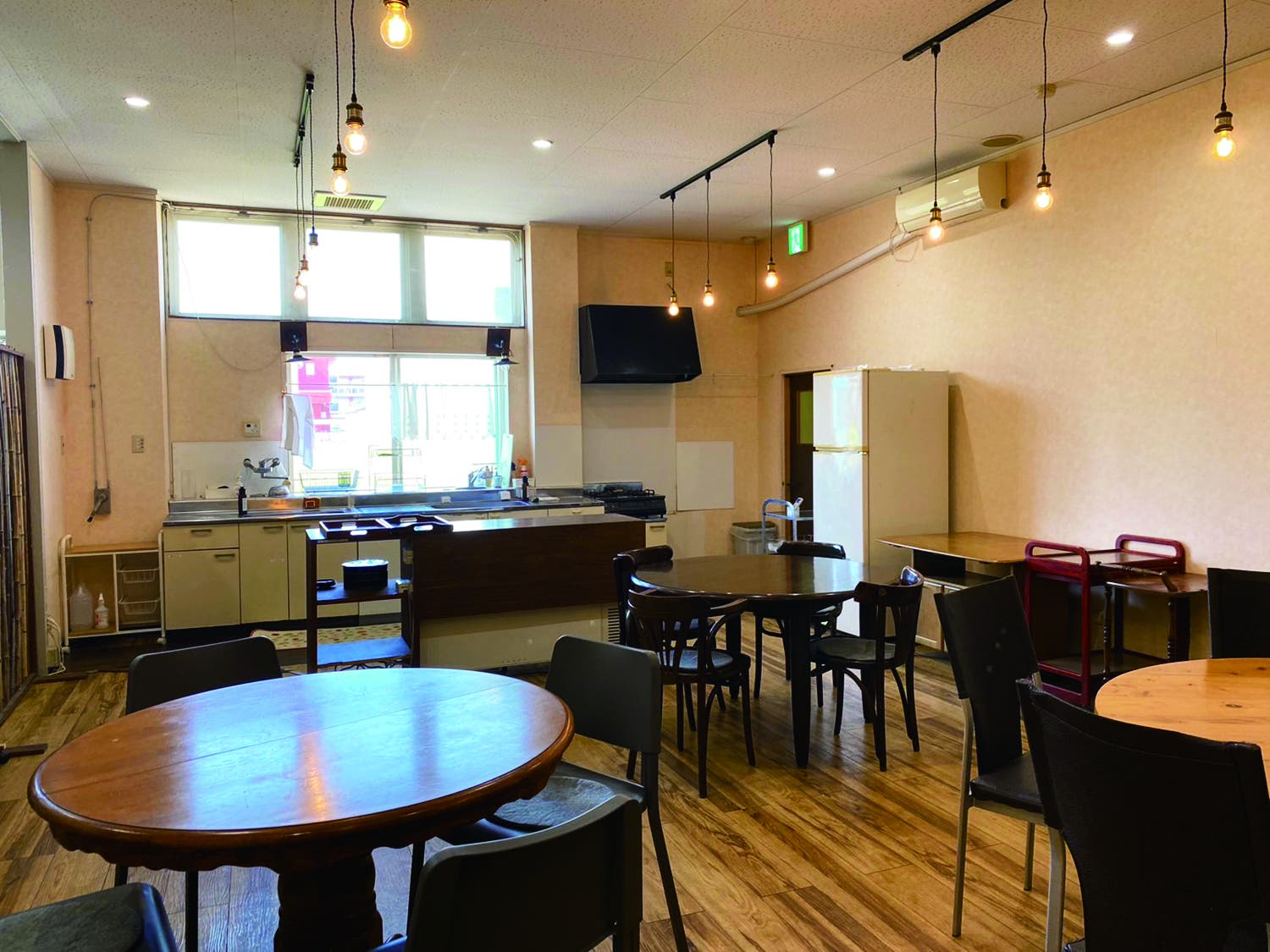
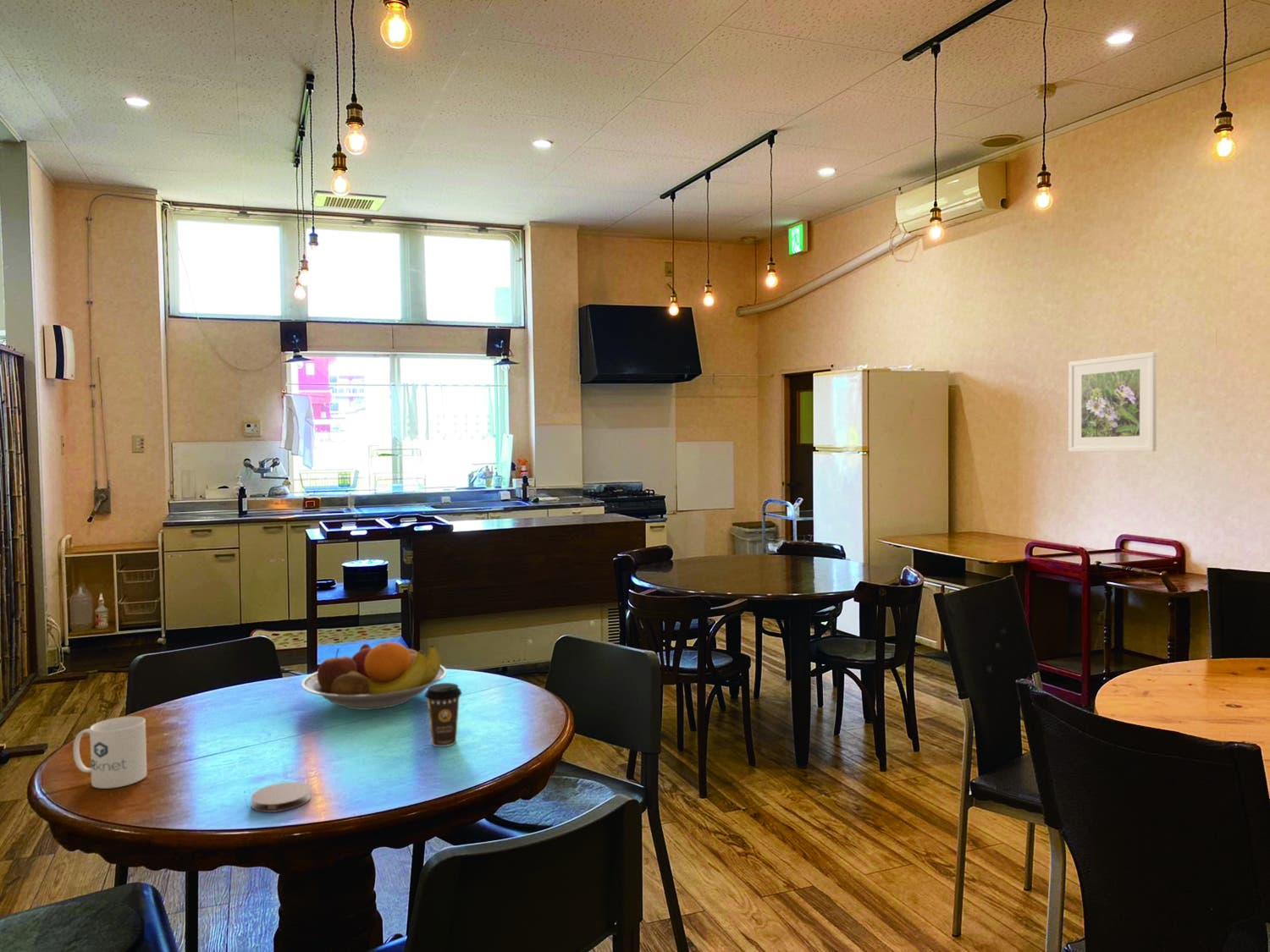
+ coffee cup [423,682,462,747]
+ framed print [1068,351,1157,453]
+ fruit bowl [301,641,448,711]
+ coaster [250,781,312,813]
+ mug [73,716,147,790]
